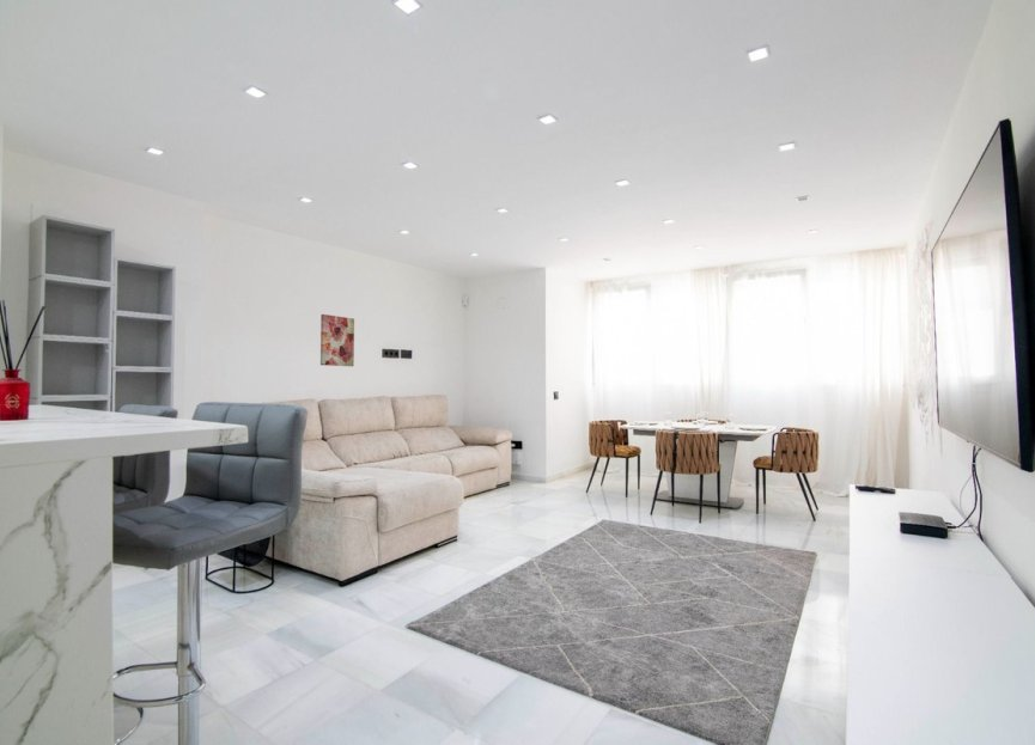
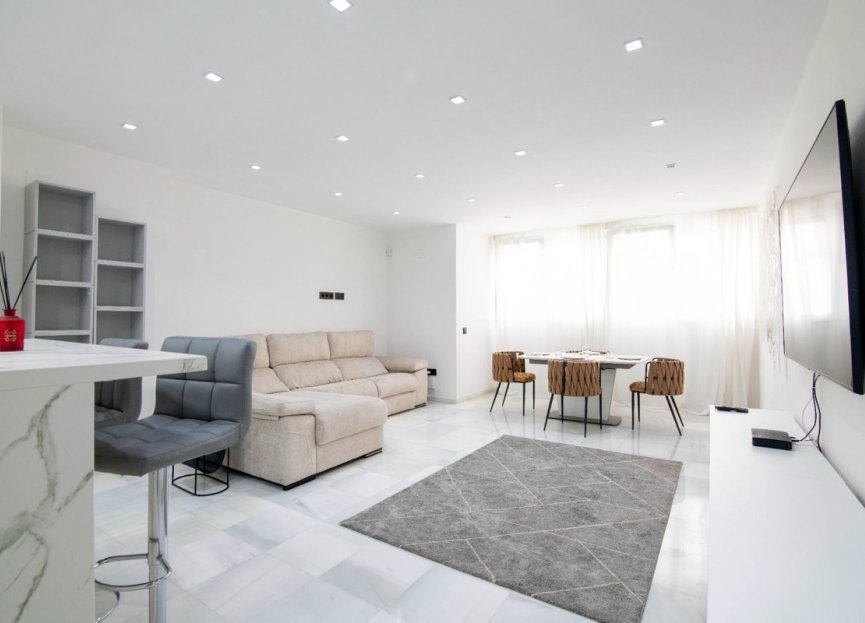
- wall art [319,313,355,367]
